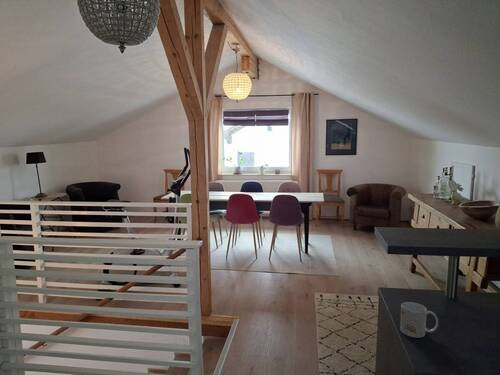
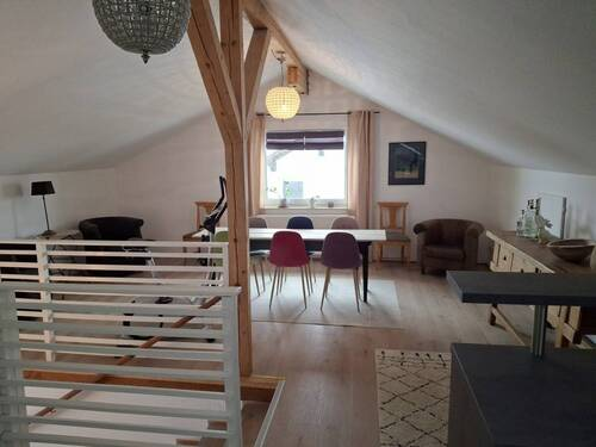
- mug [399,301,439,339]
